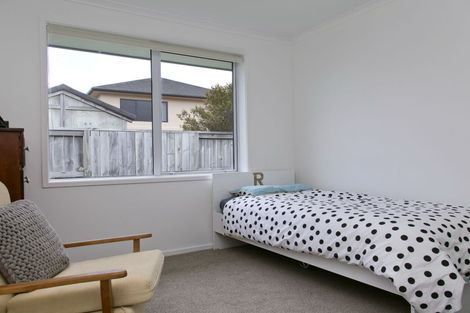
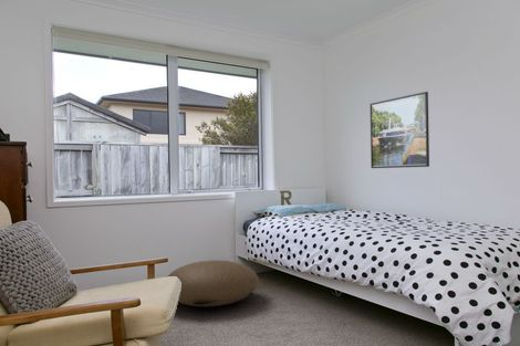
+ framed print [370,91,430,169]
+ pouf [166,259,260,307]
